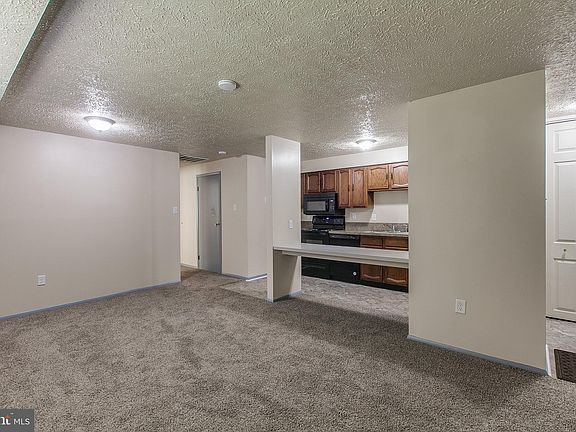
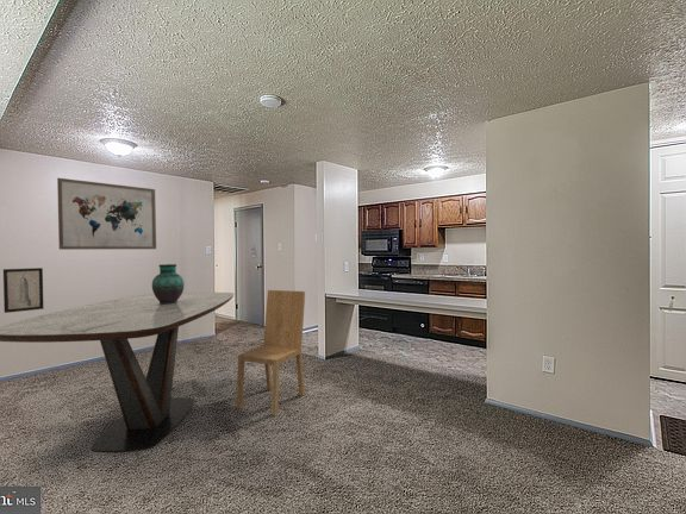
+ dining table [0,292,235,453]
+ wall art [56,177,157,251]
+ dining chair [236,289,306,416]
+ wall art [2,267,45,314]
+ vase [151,263,186,305]
